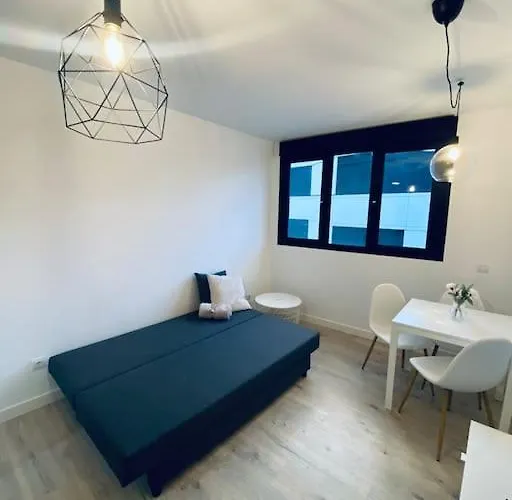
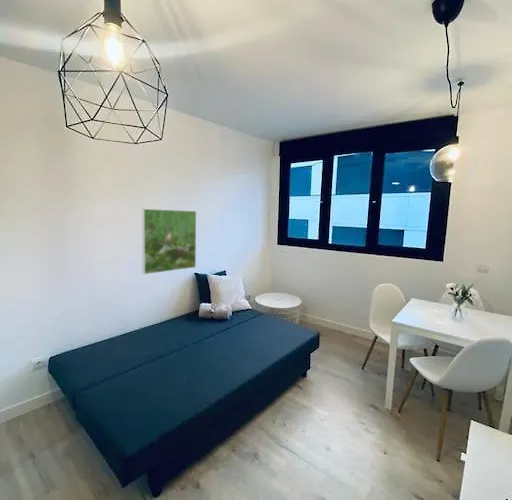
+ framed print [141,208,197,275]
